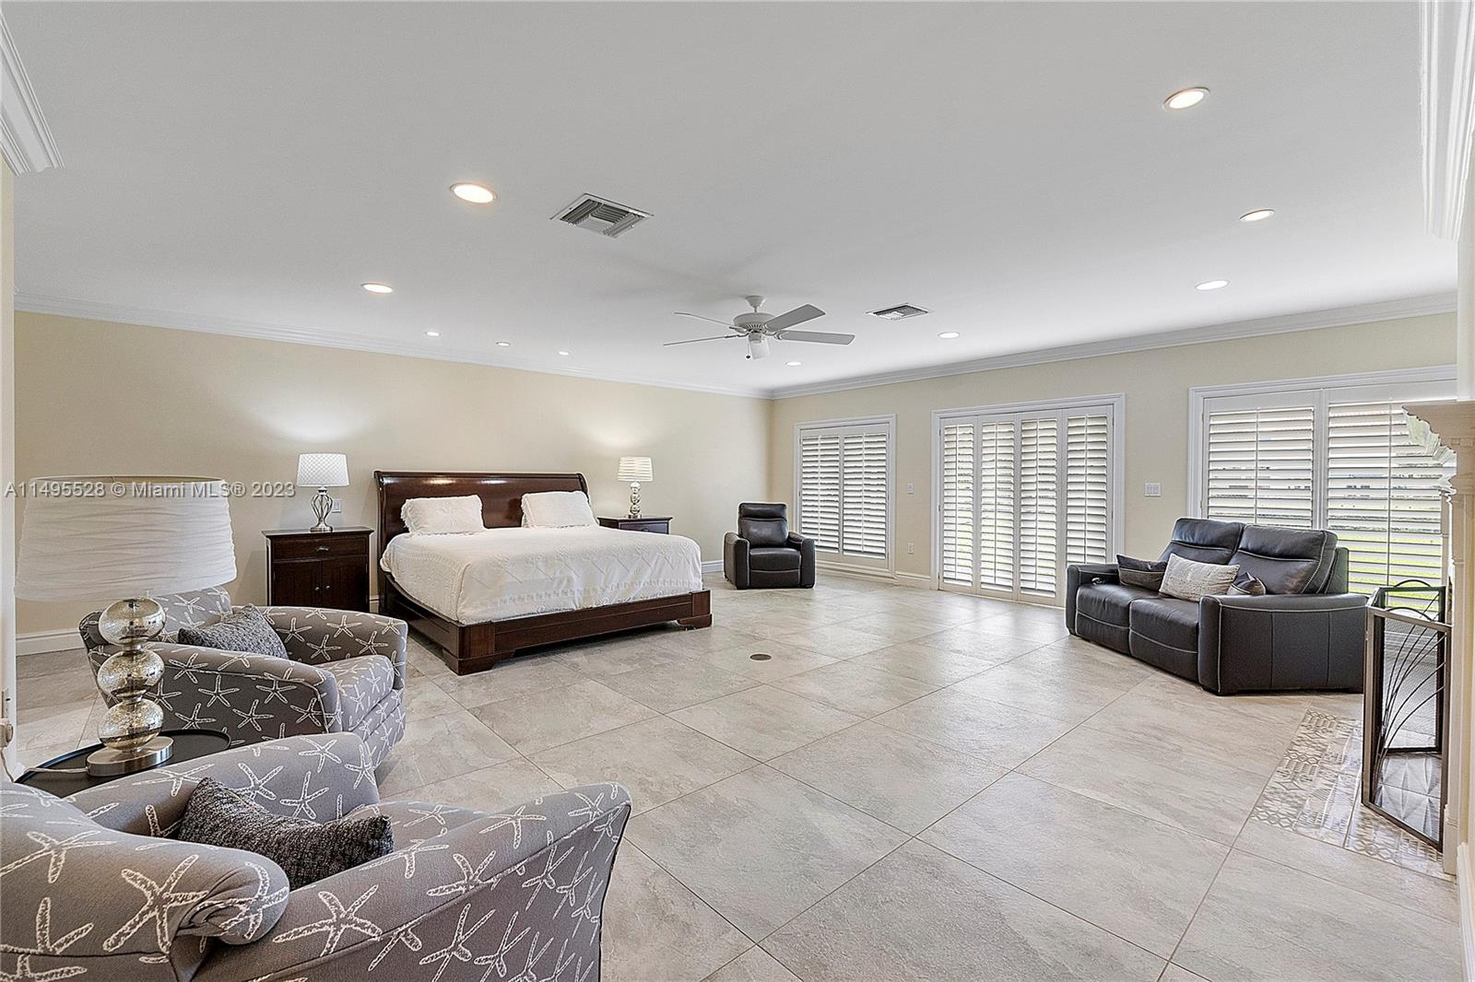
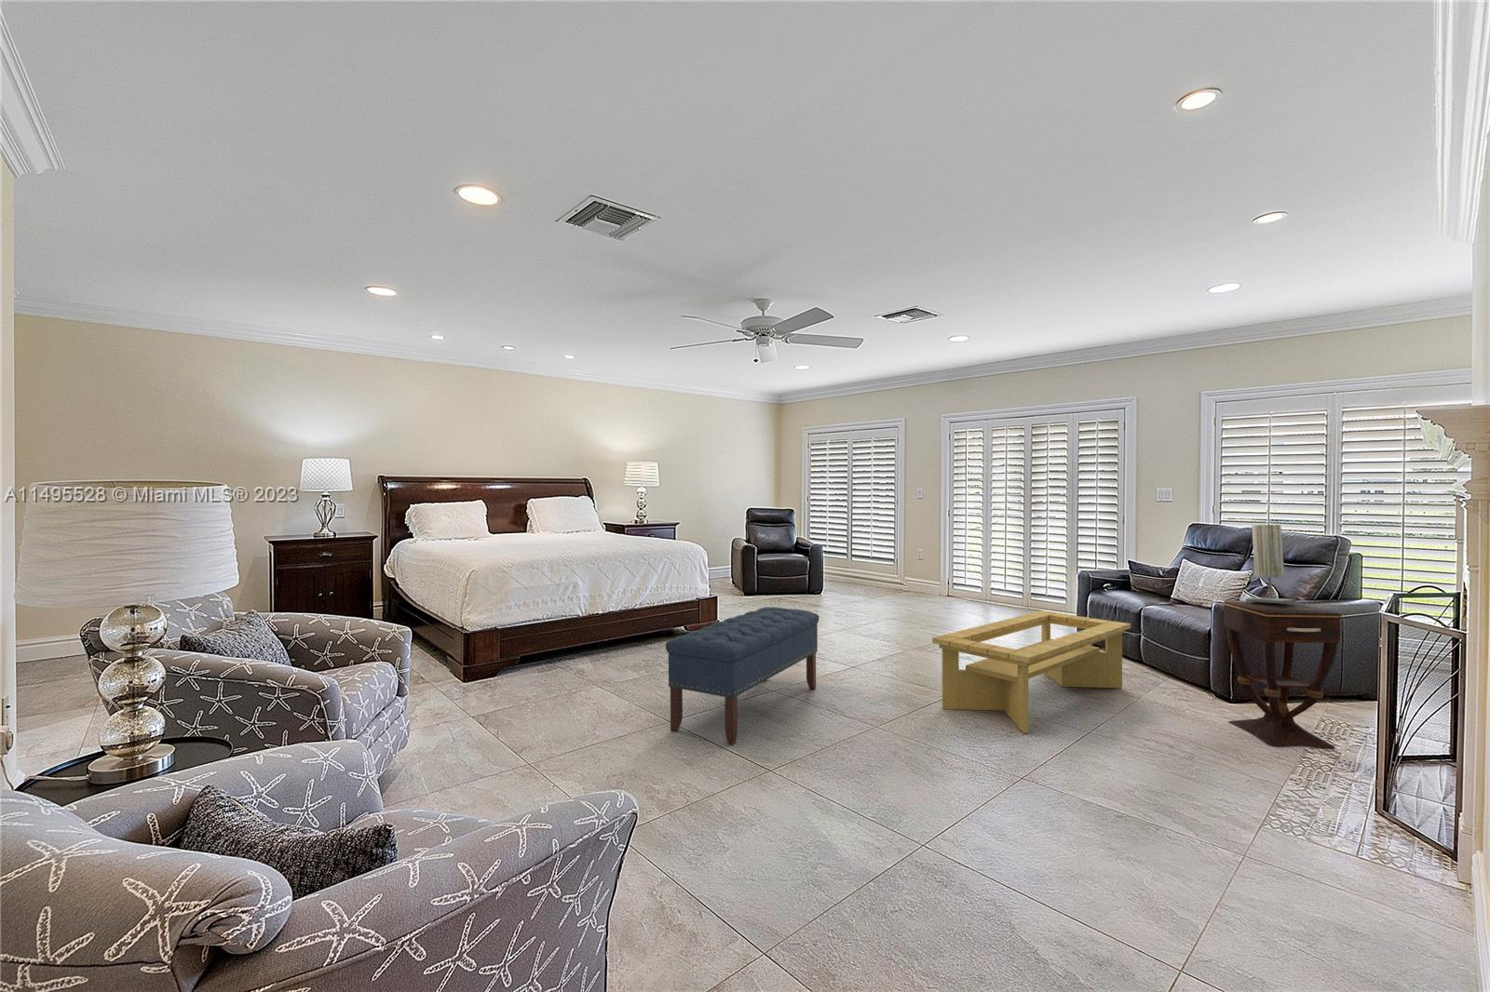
+ bench [665,606,821,745]
+ table lamp [1245,524,1297,603]
+ side table [1222,600,1343,750]
+ coffee table [932,610,1131,734]
